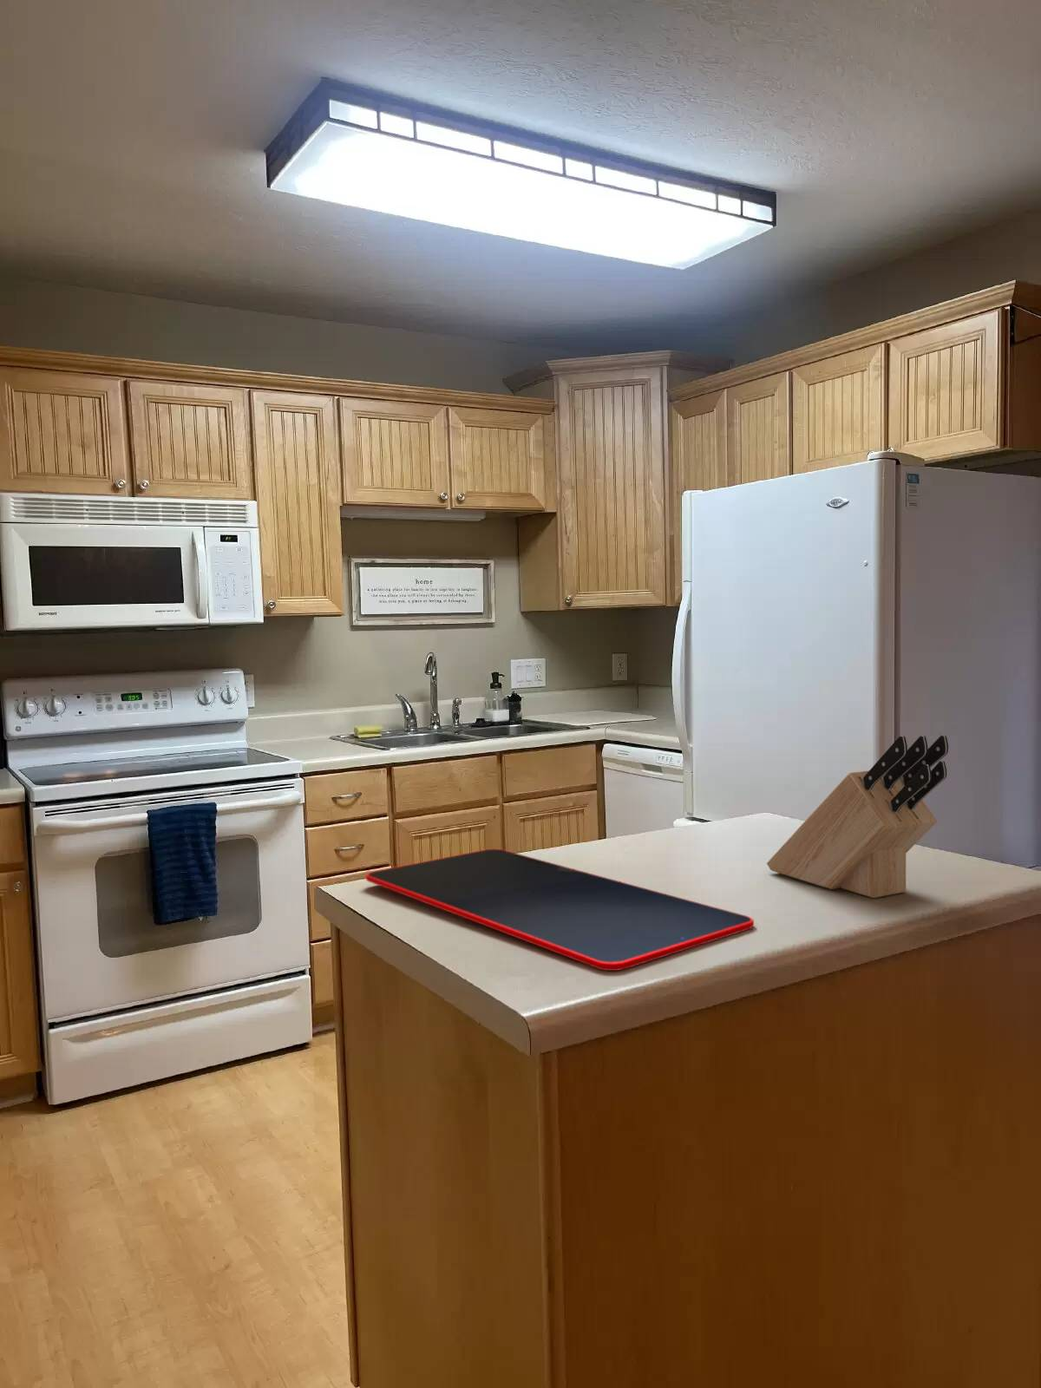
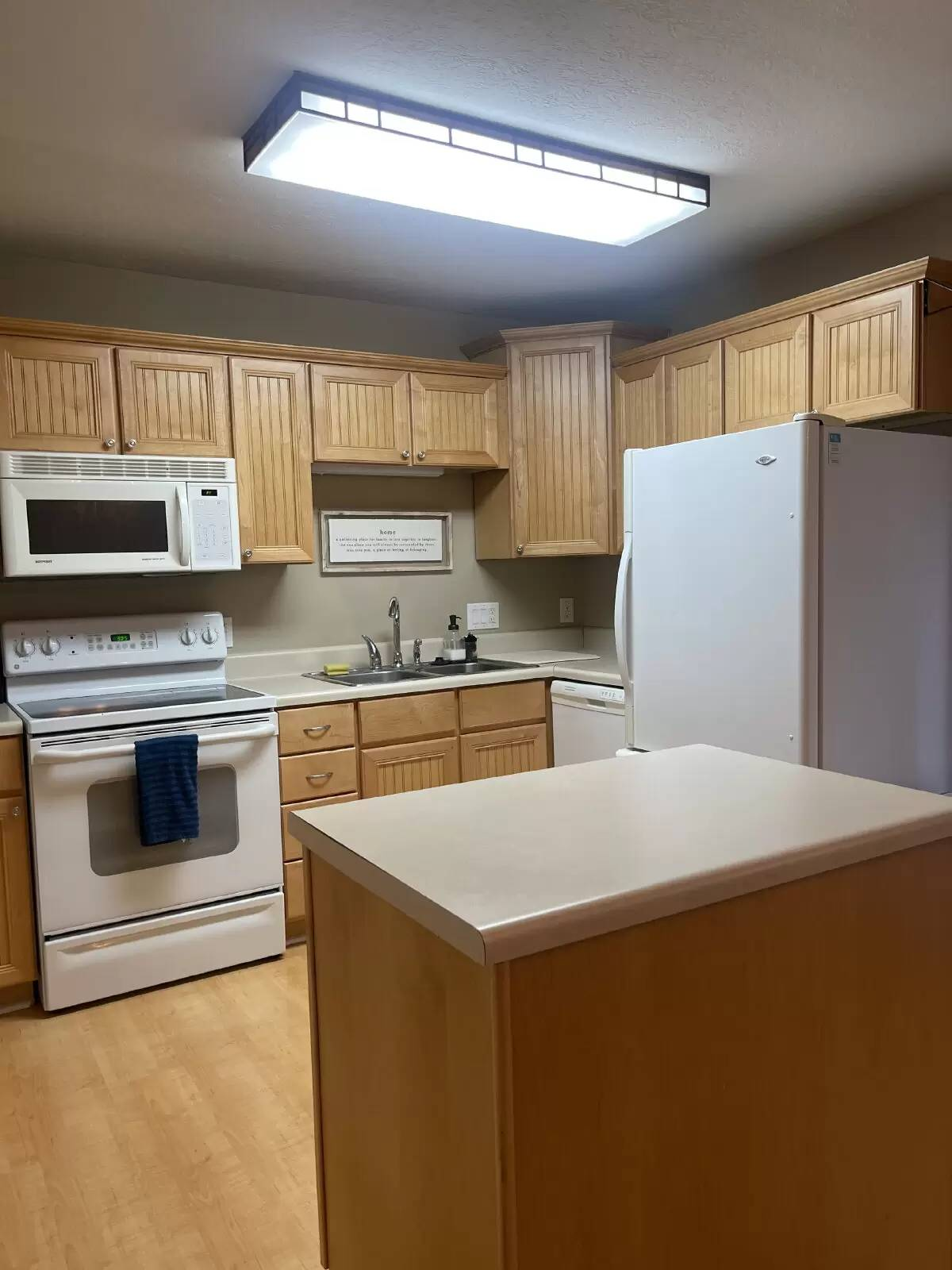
- cutting board [365,847,755,972]
- knife block [767,734,949,898]
